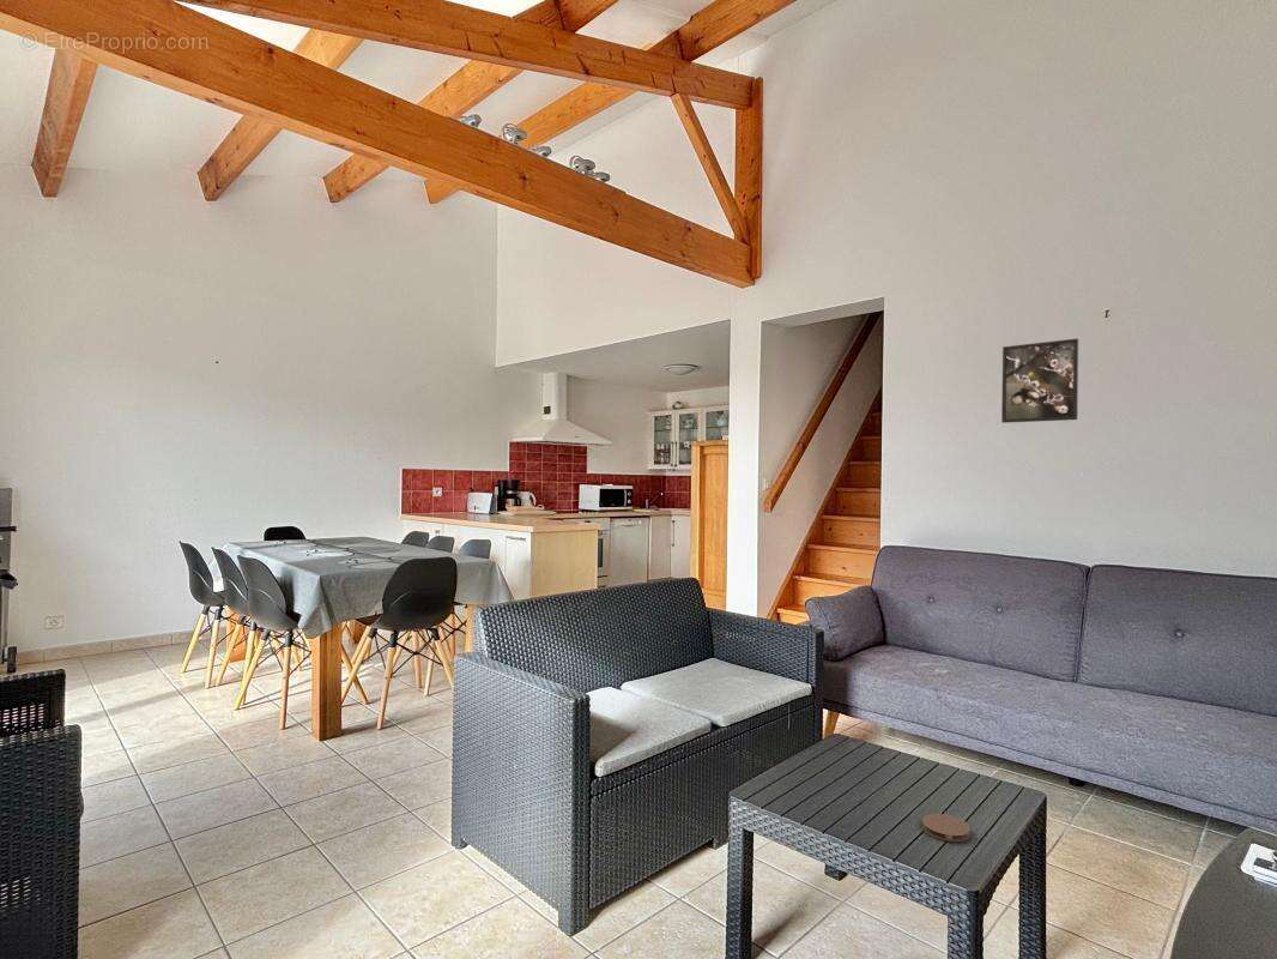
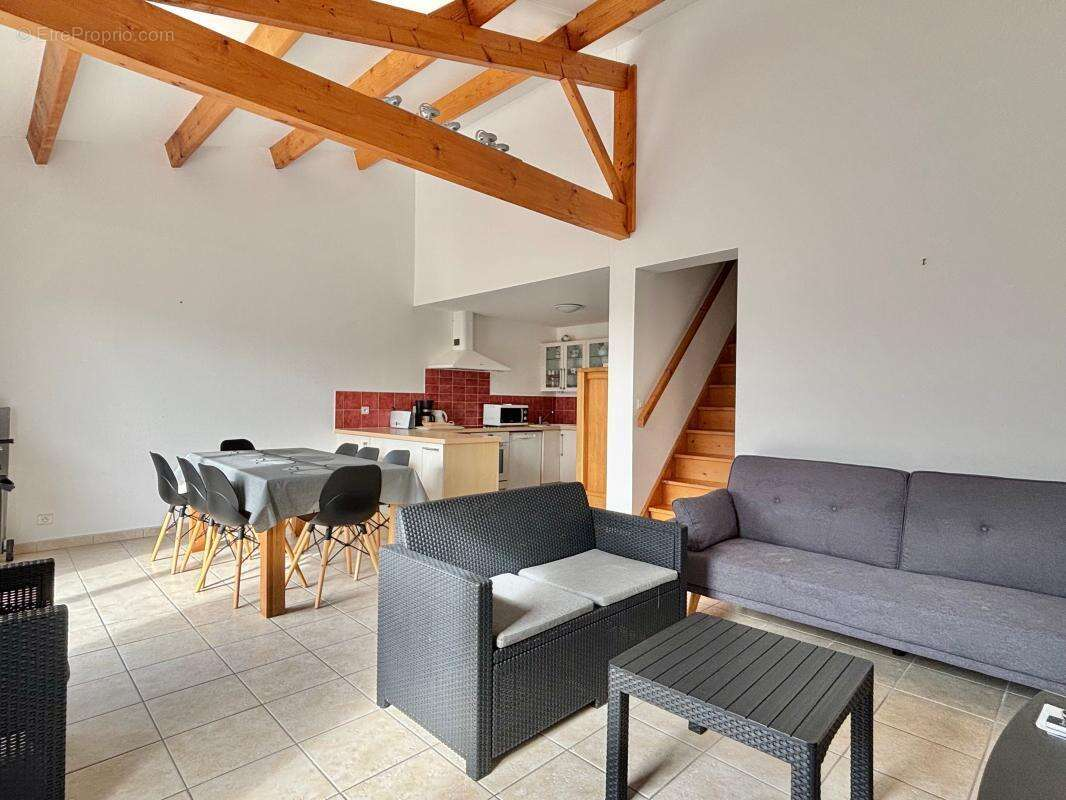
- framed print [1000,338,1079,424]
- coaster [921,813,972,843]
